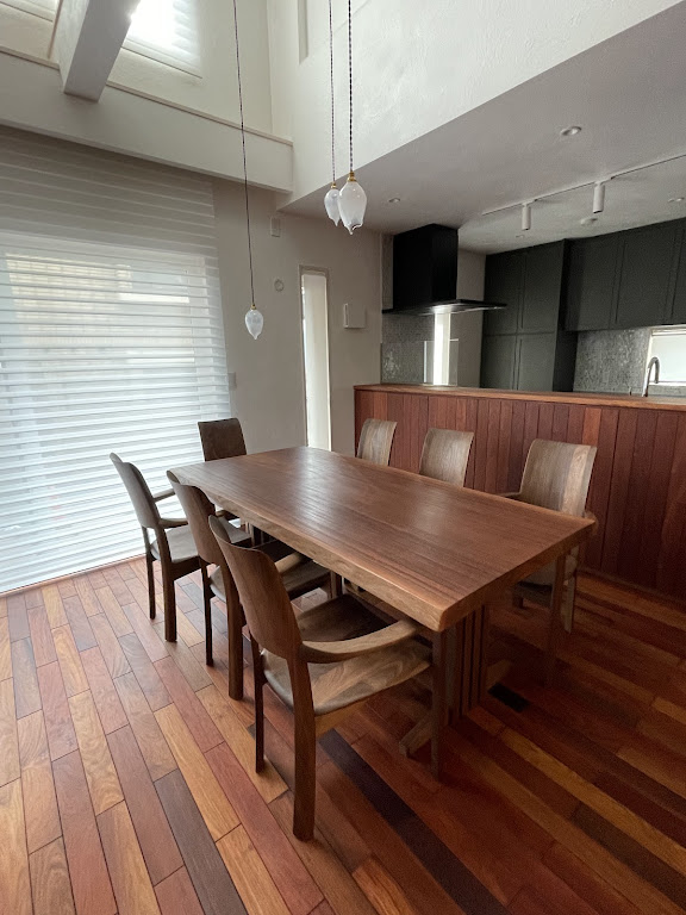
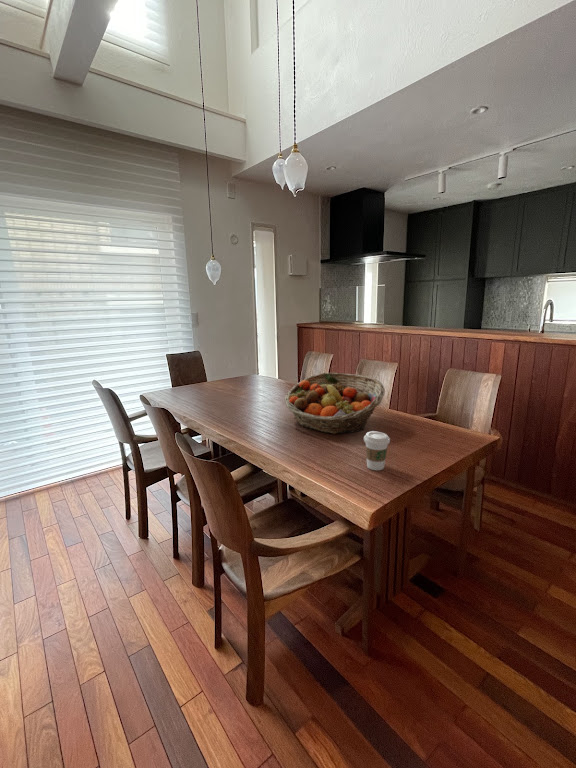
+ fruit basket [283,372,386,435]
+ coffee cup [363,430,391,471]
